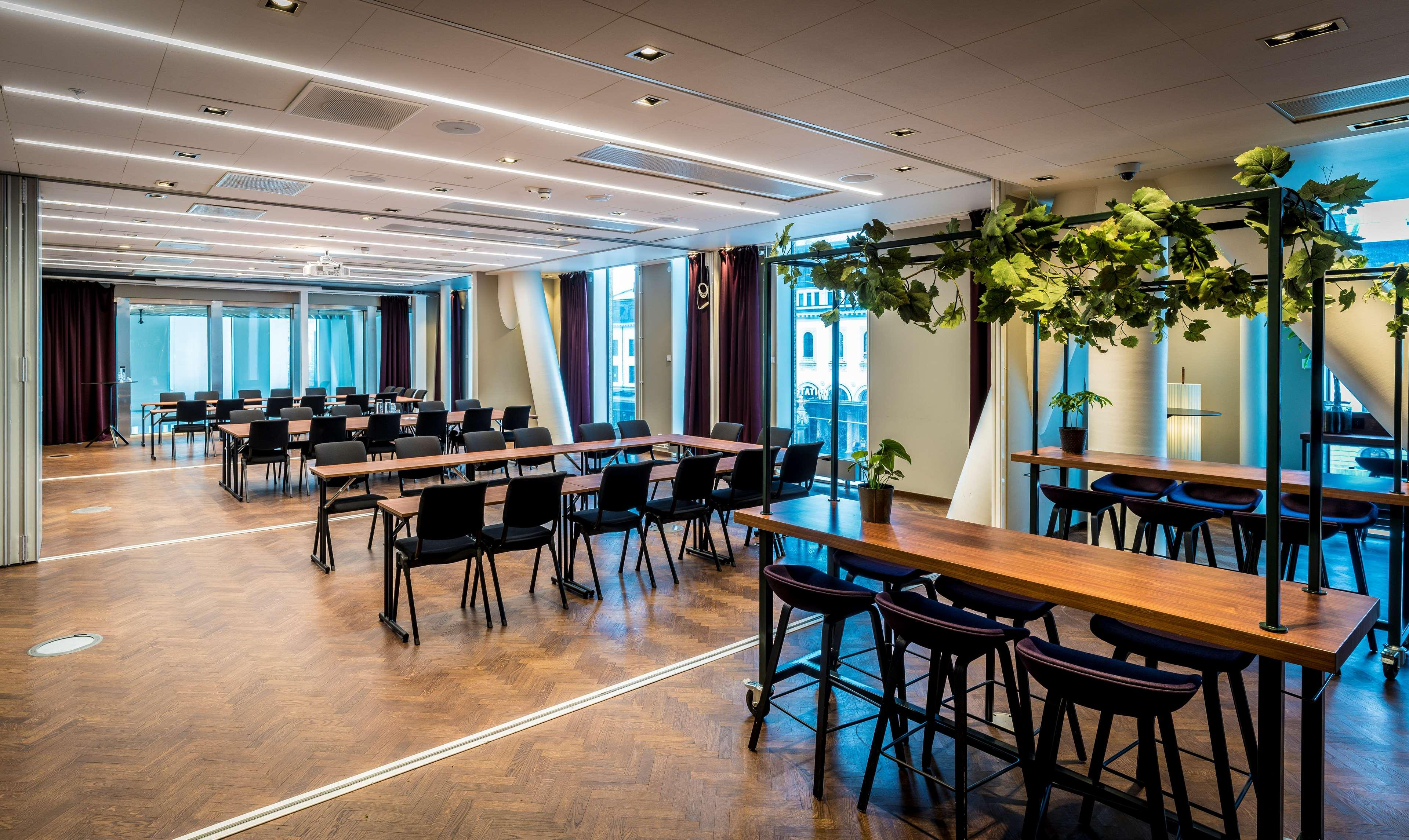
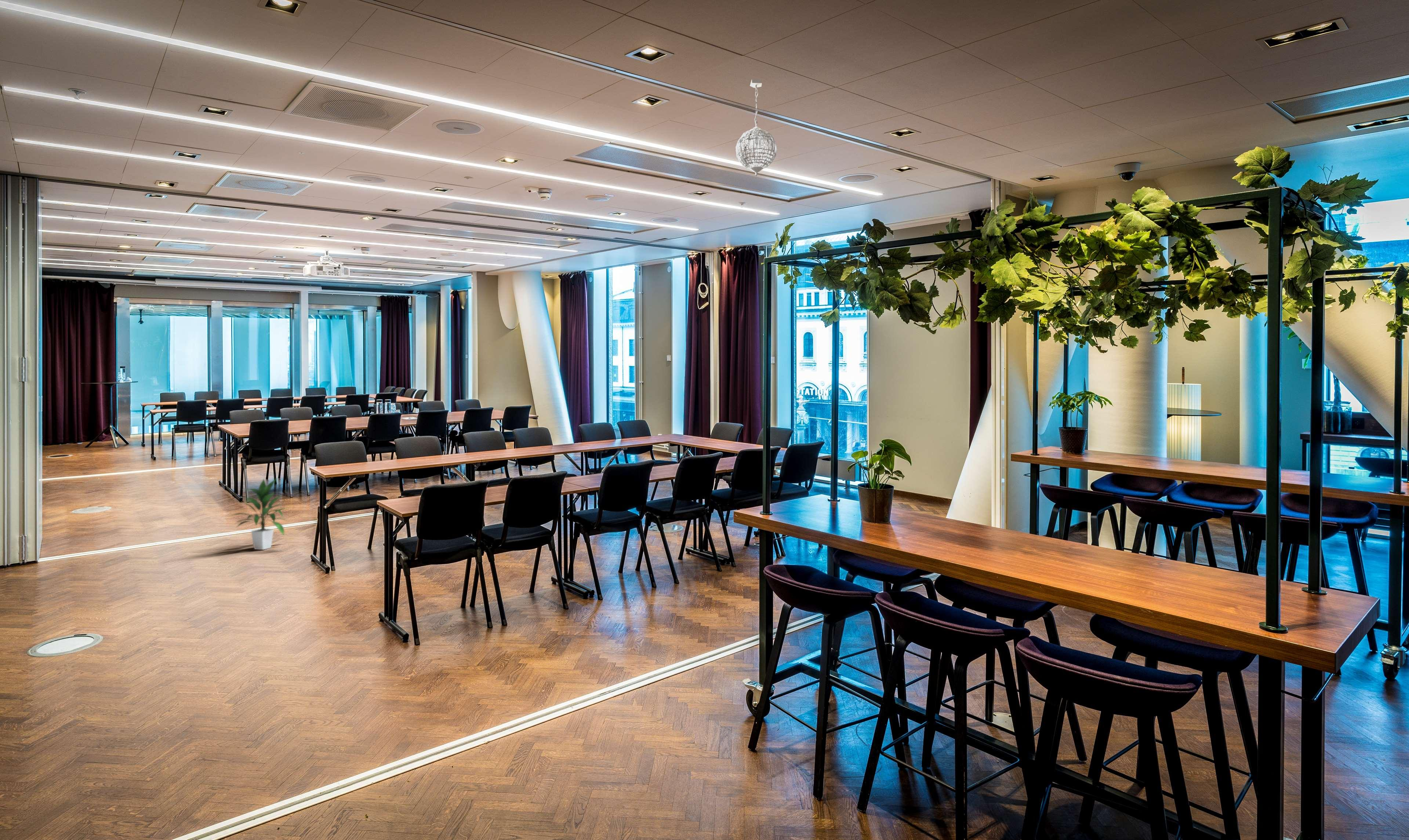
+ pendant light [735,79,777,176]
+ indoor plant [228,477,291,550]
